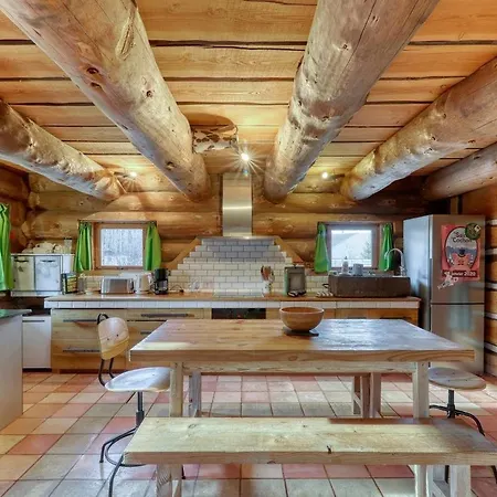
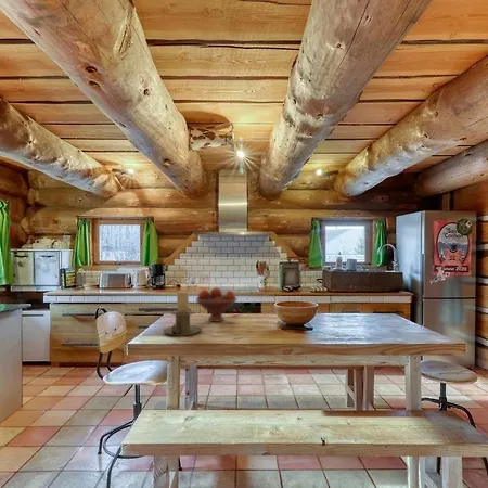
+ fruit bowl [194,286,239,323]
+ candle holder [162,291,203,337]
